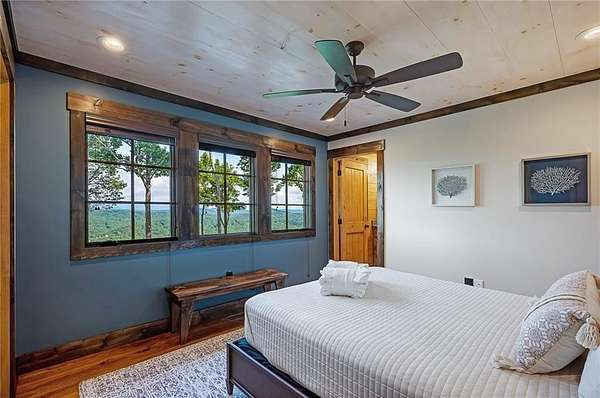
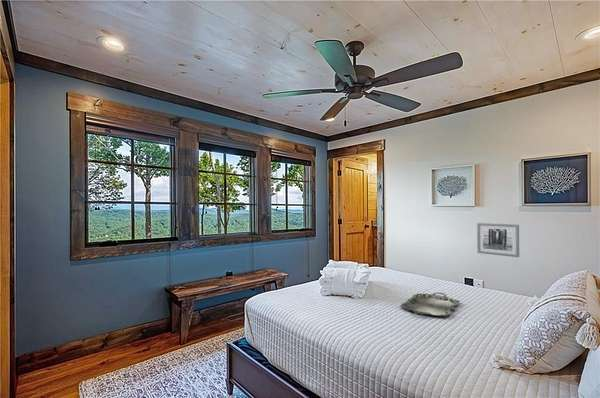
+ wall art [476,222,520,258]
+ serving tray [400,292,460,317]
